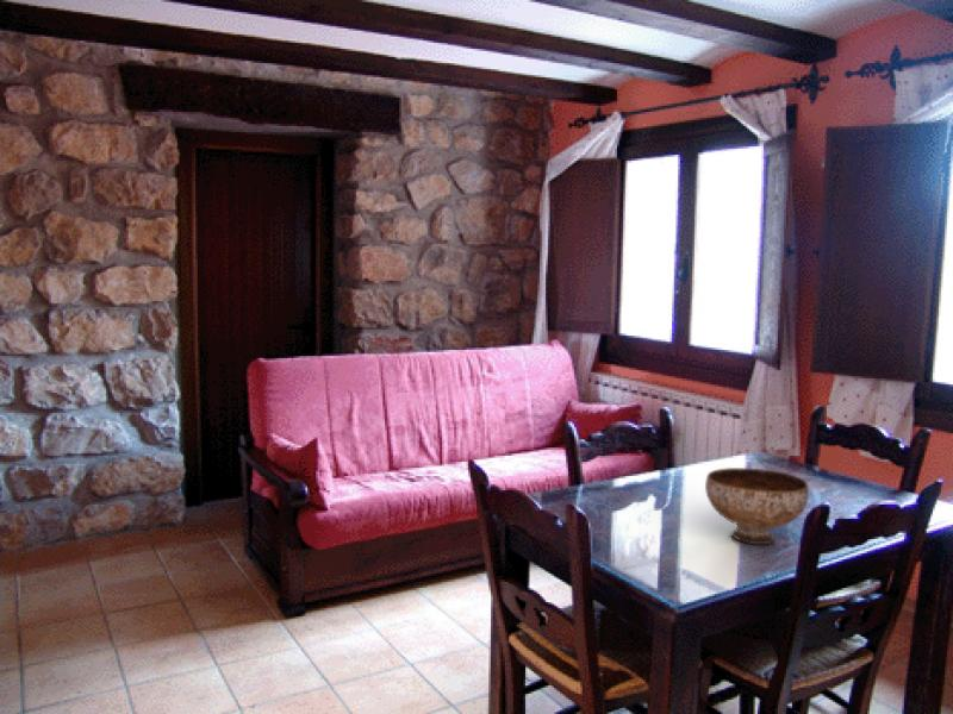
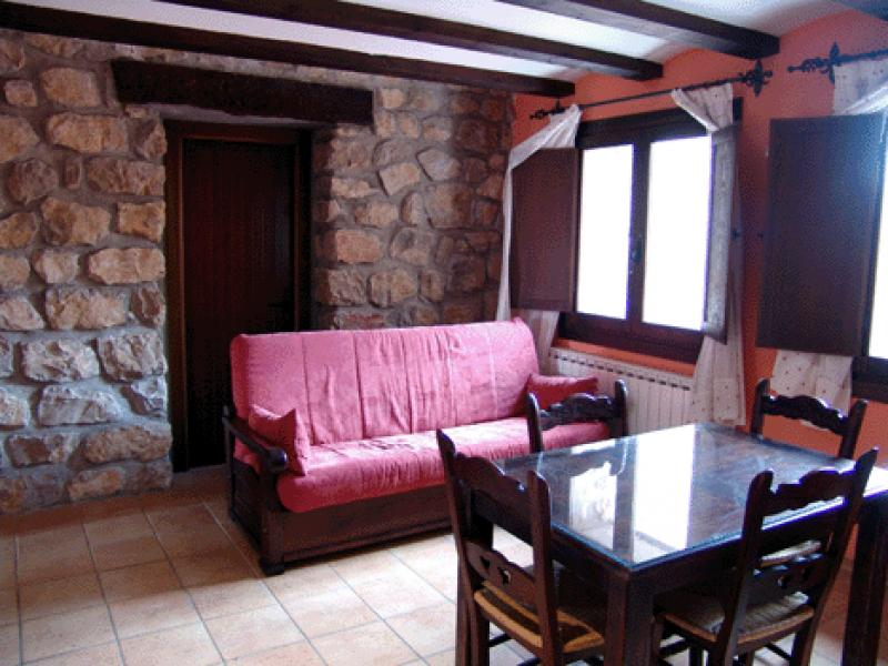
- bowl [704,466,810,545]
